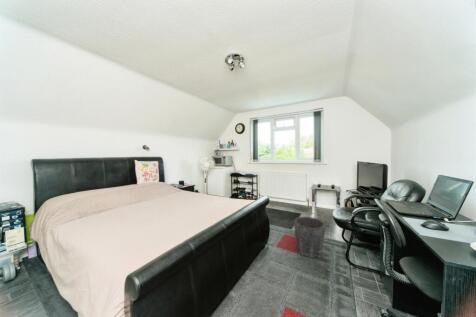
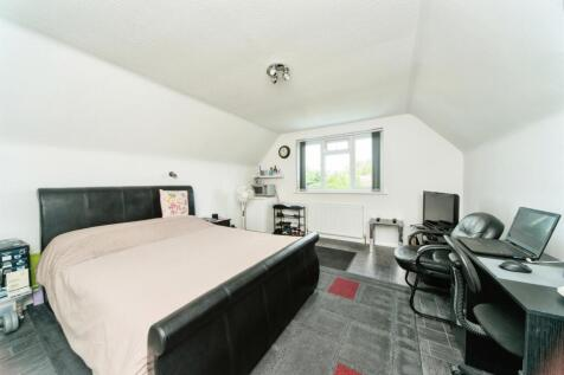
- waste bin [292,216,327,259]
